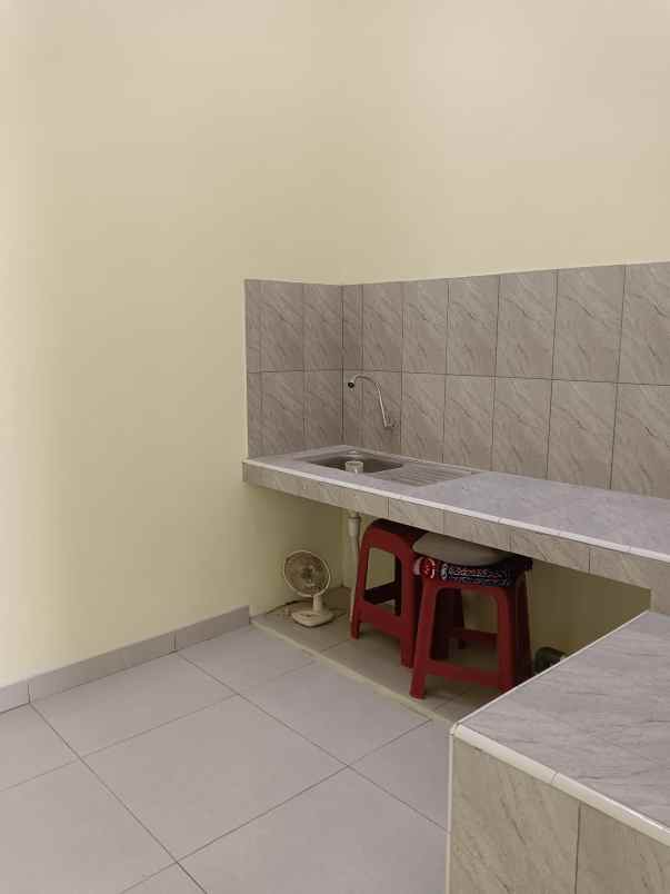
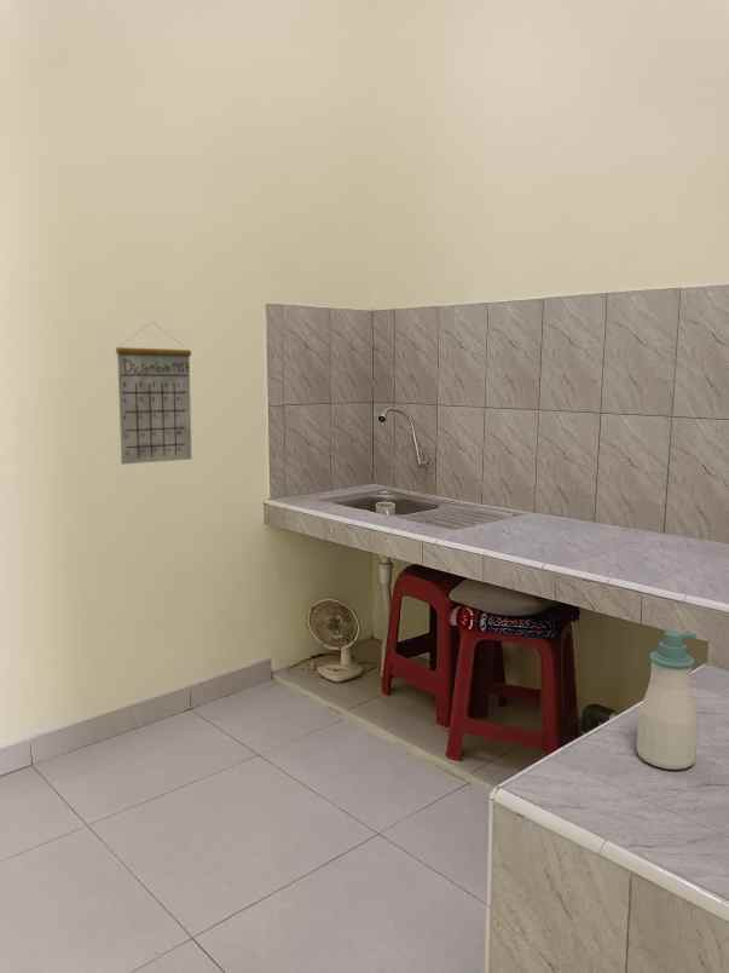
+ soap bottle [636,629,699,771]
+ calendar [115,321,192,466]
